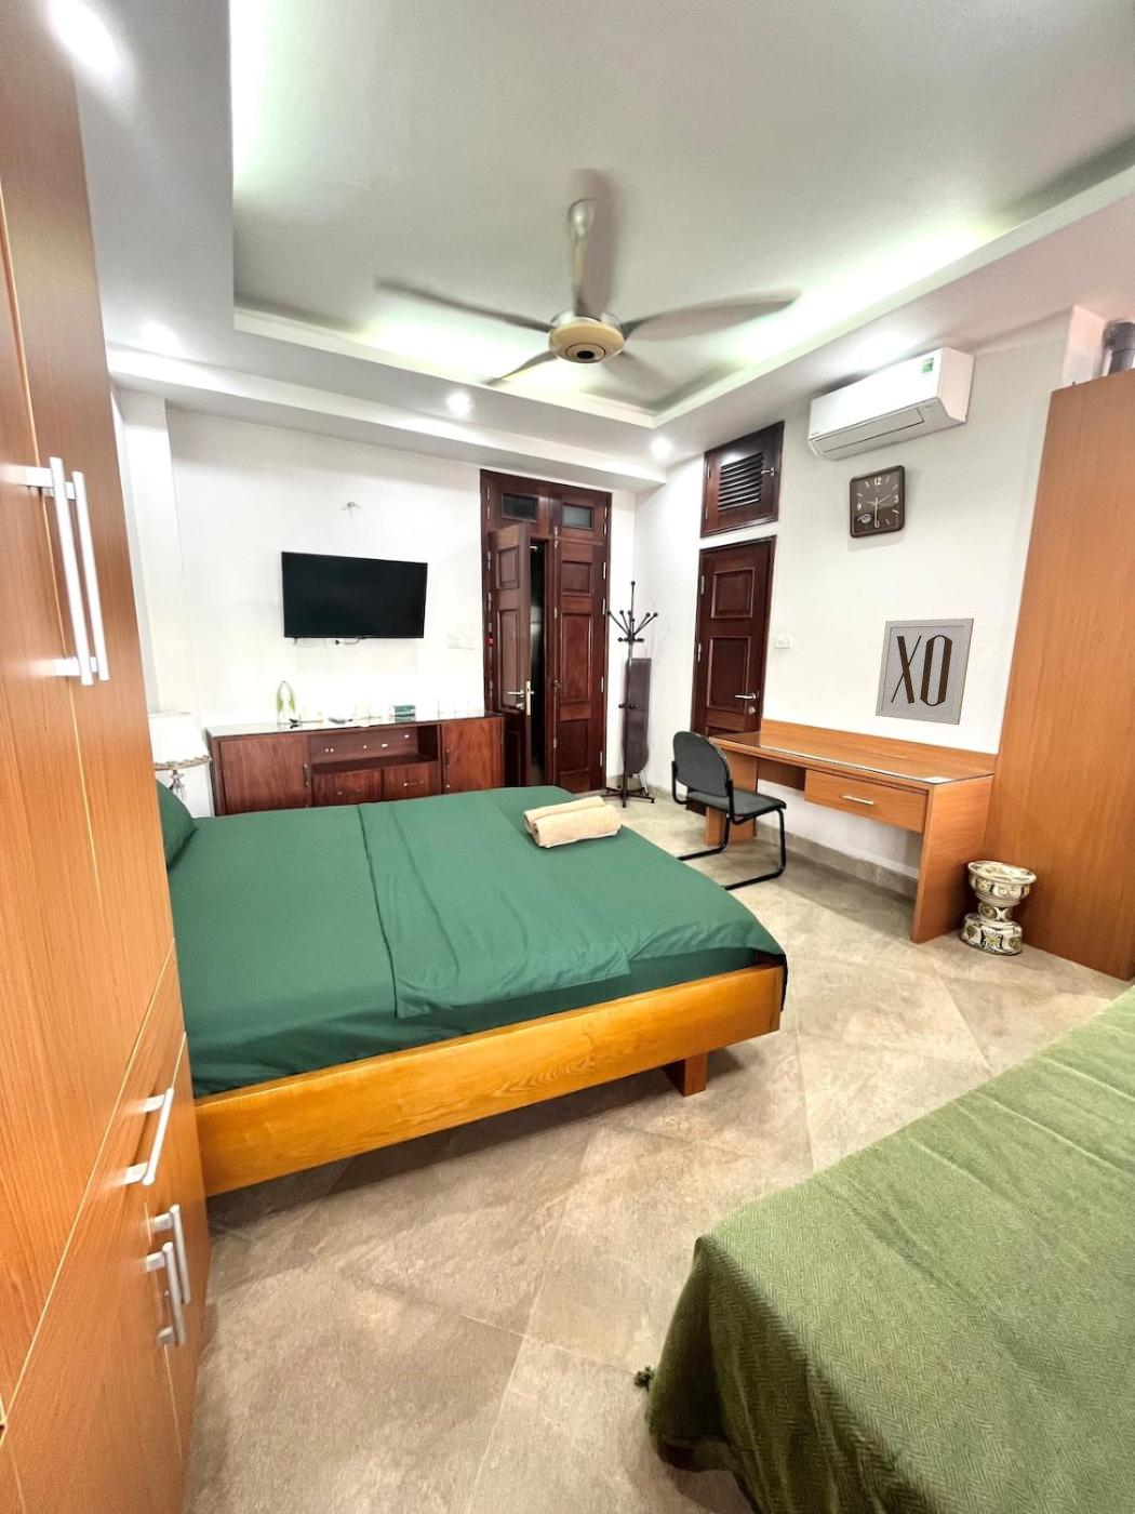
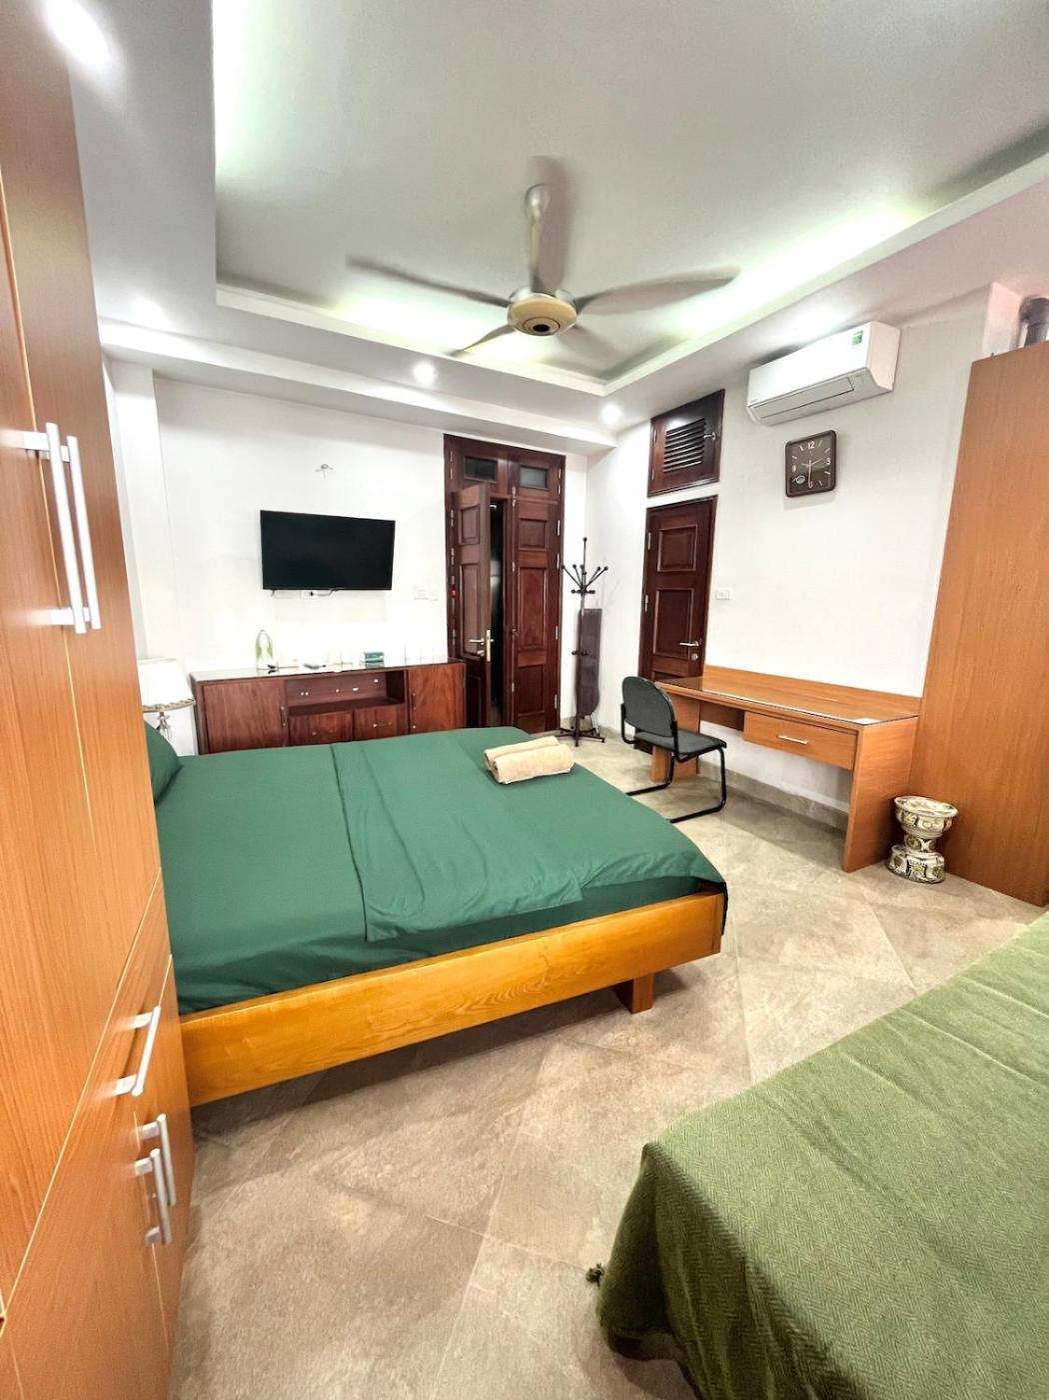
- wall art [874,618,975,726]
